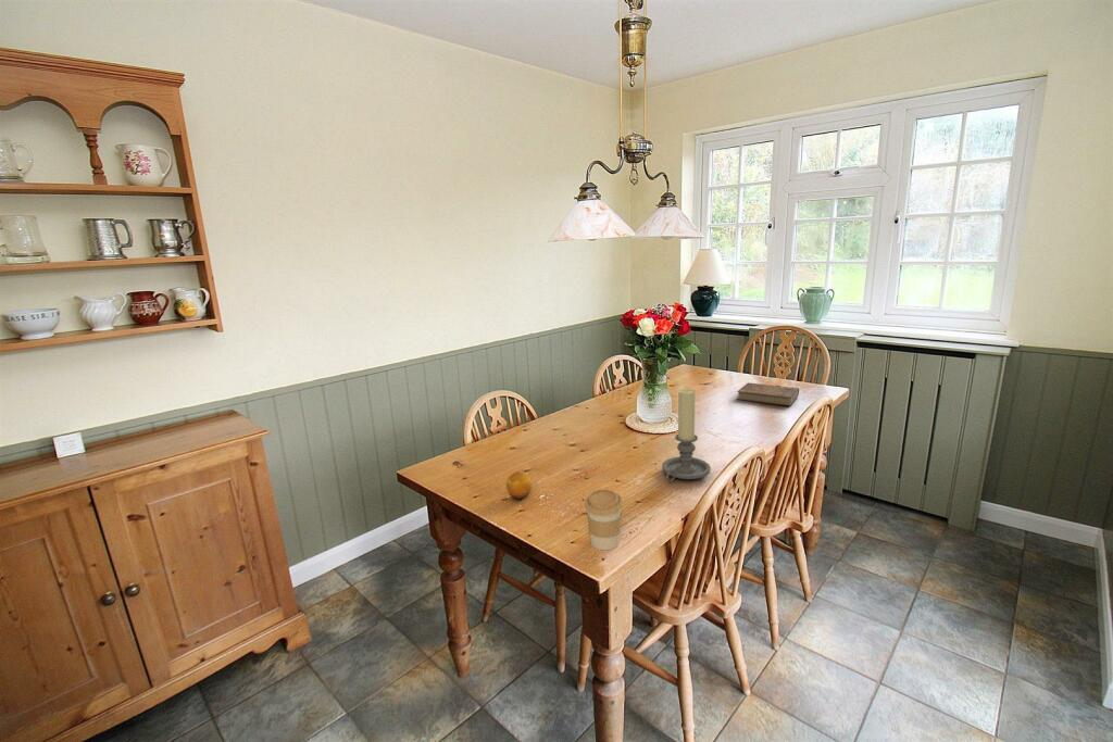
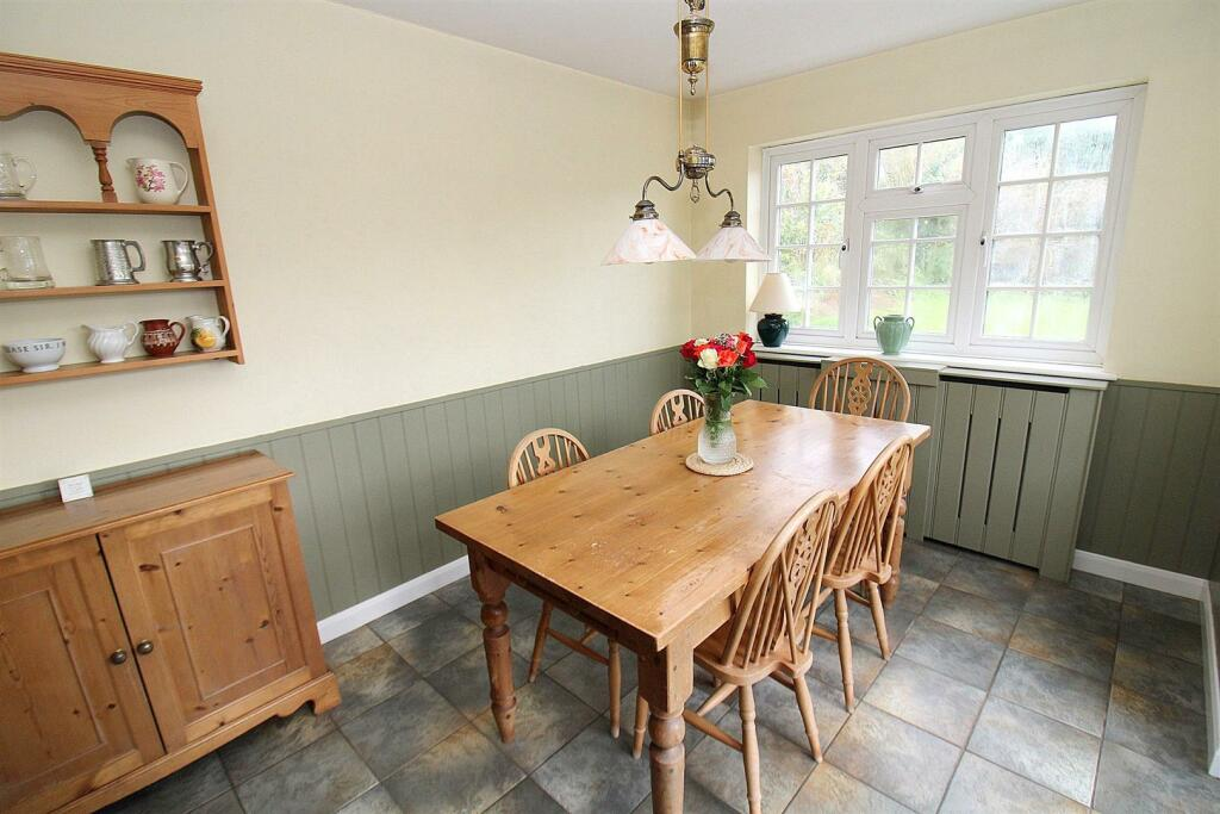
- fruit [505,470,533,501]
- candle holder [661,388,712,483]
- coffee cup [584,488,624,552]
- book [736,382,800,407]
